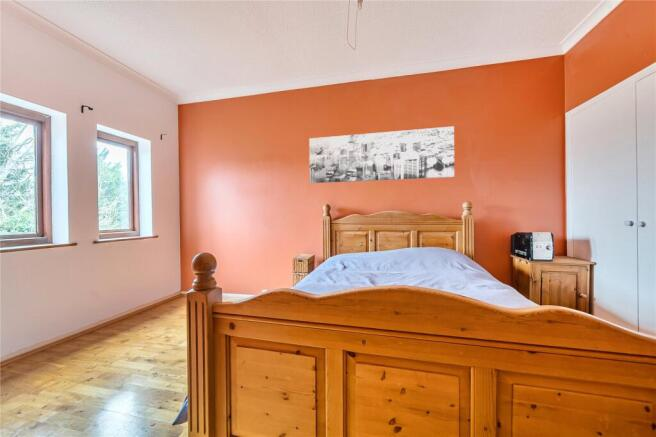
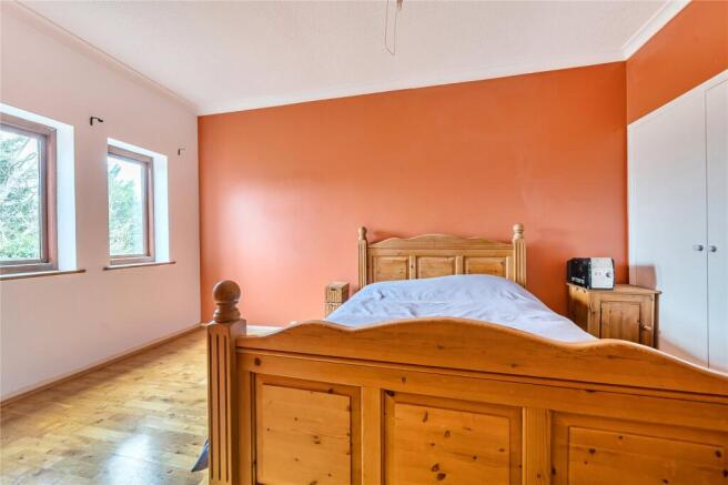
- wall art [308,125,455,184]
